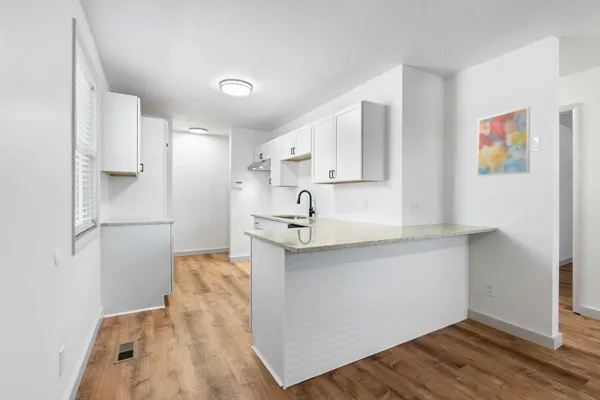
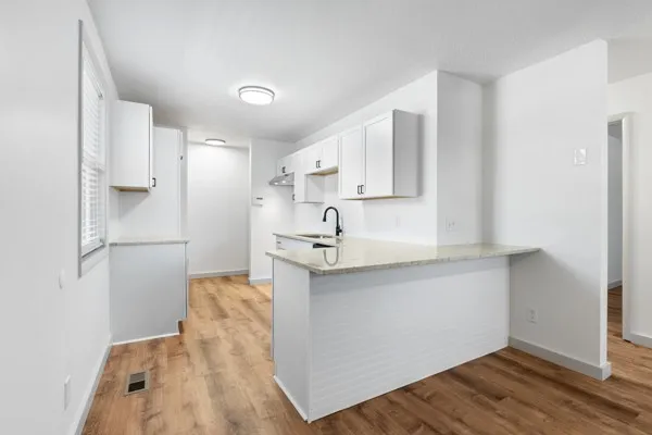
- wall art [476,105,531,178]
